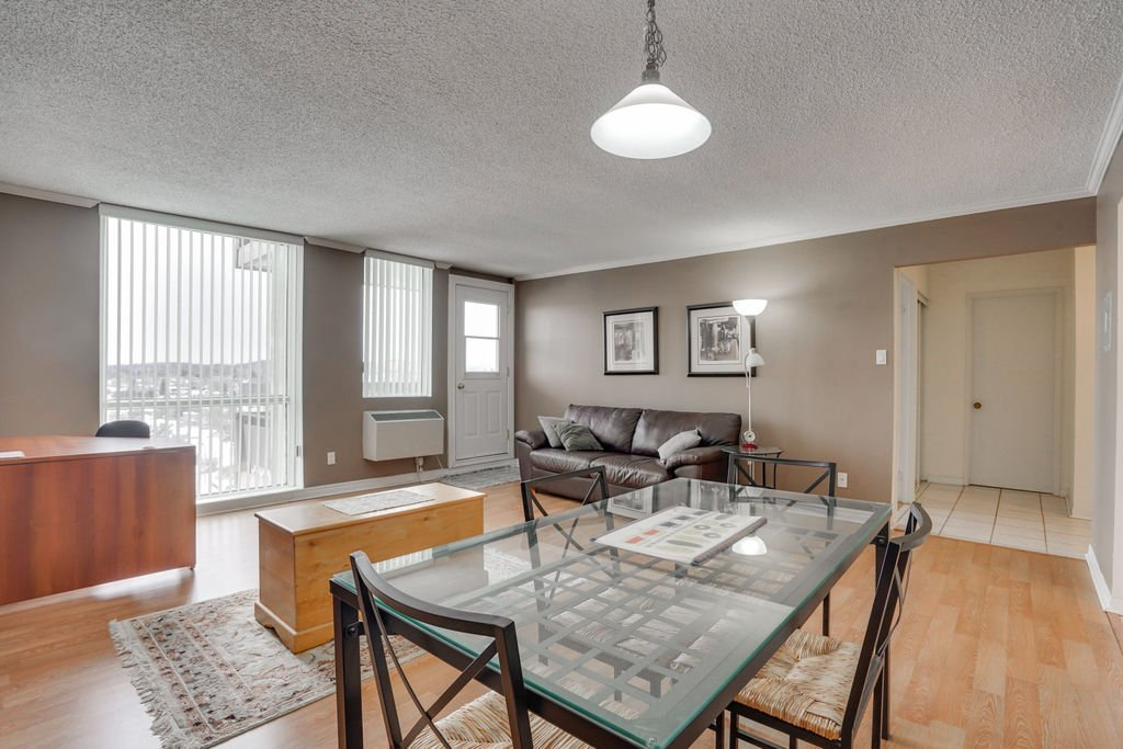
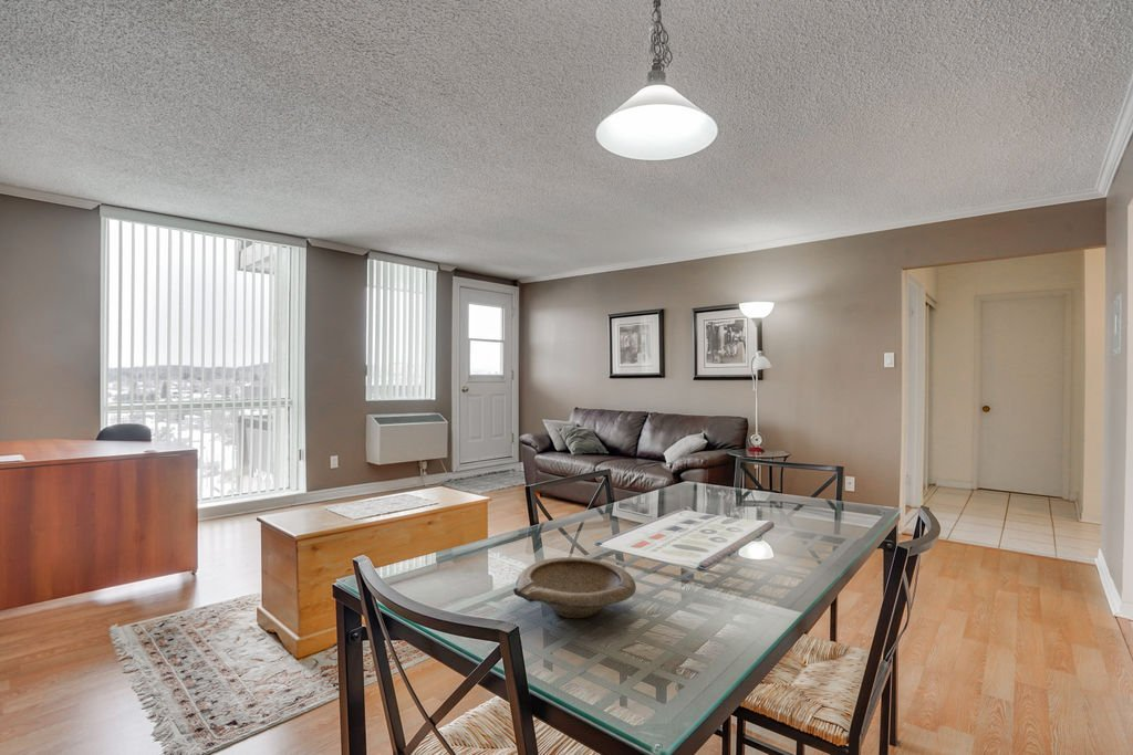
+ bowl [512,556,637,619]
